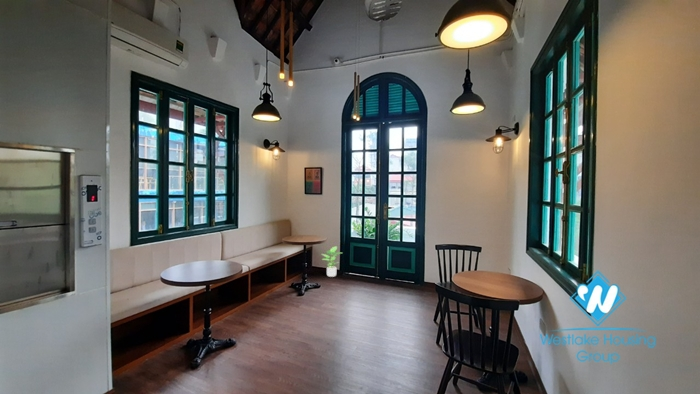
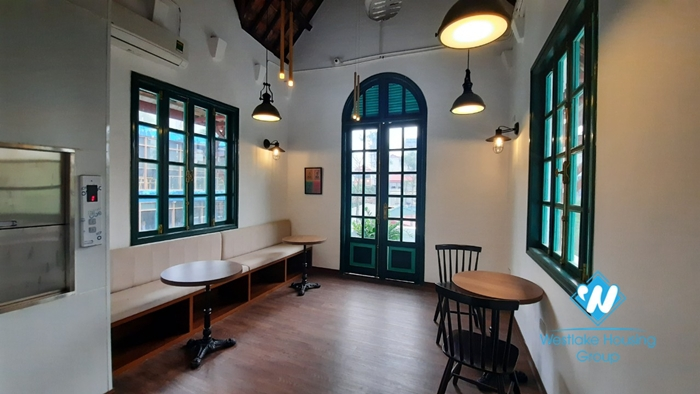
- potted plant [321,245,342,278]
